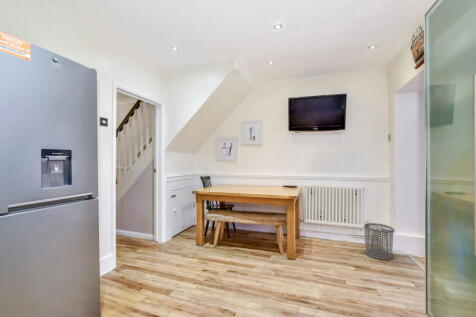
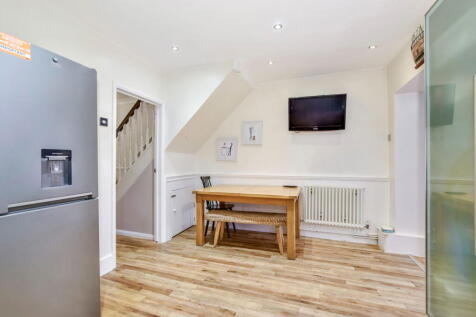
- waste bin [363,222,394,261]
